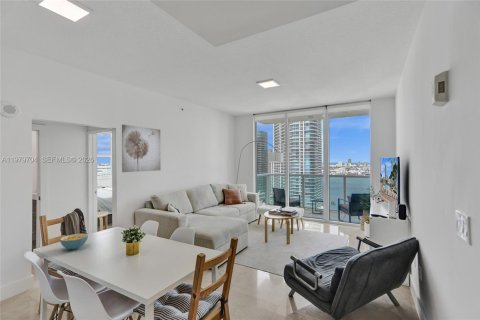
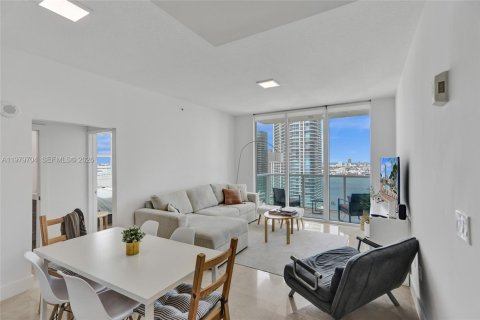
- wall art [121,124,162,173]
- cereal bowl [59,233,89,251]
